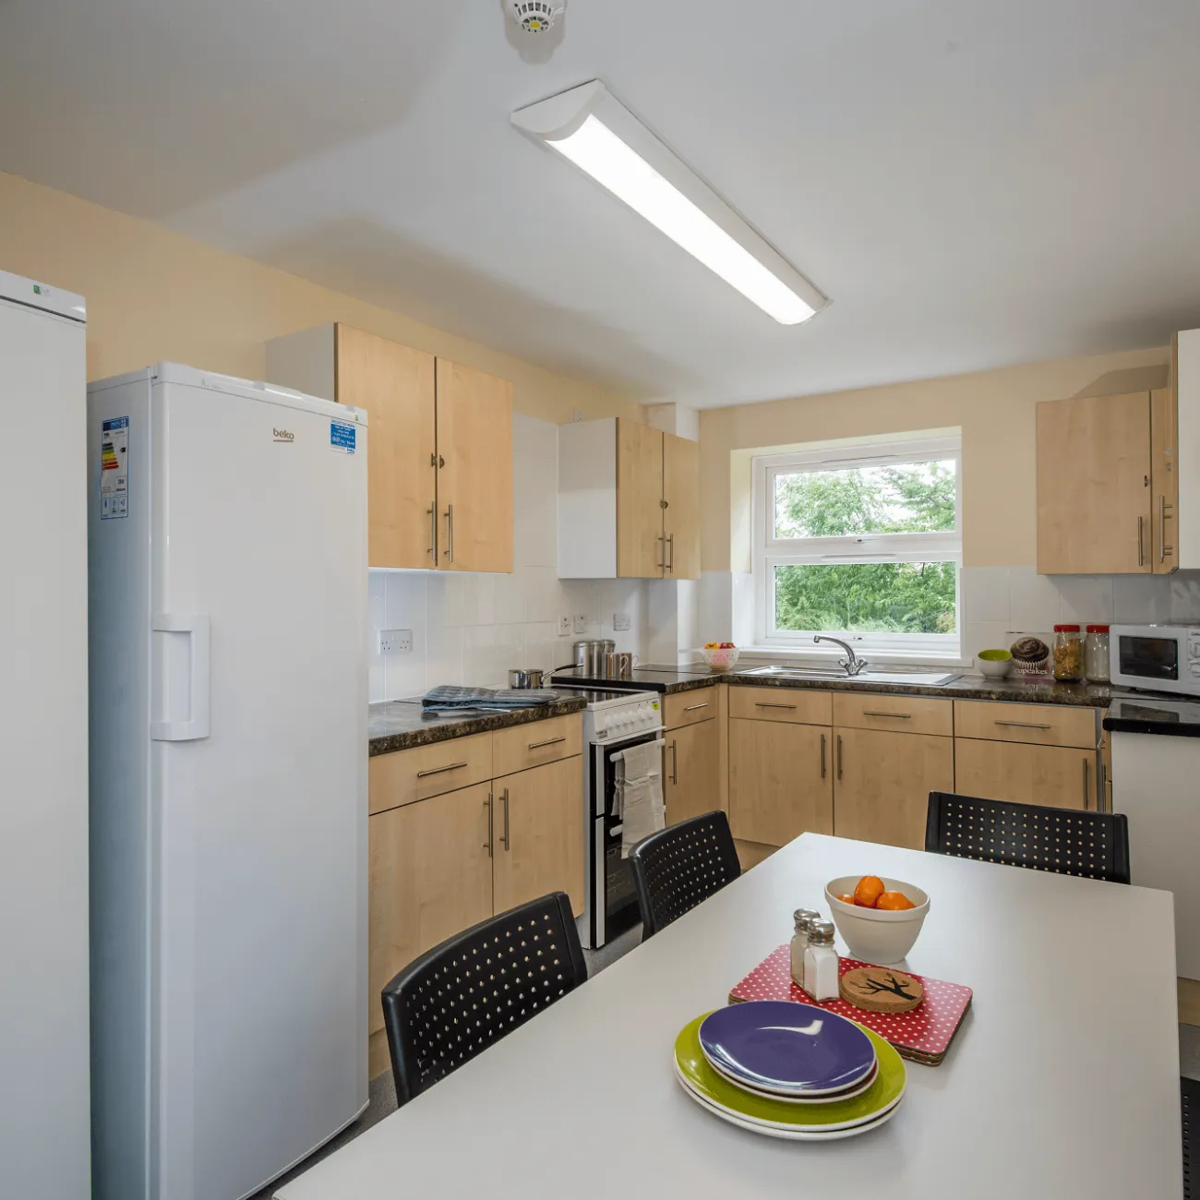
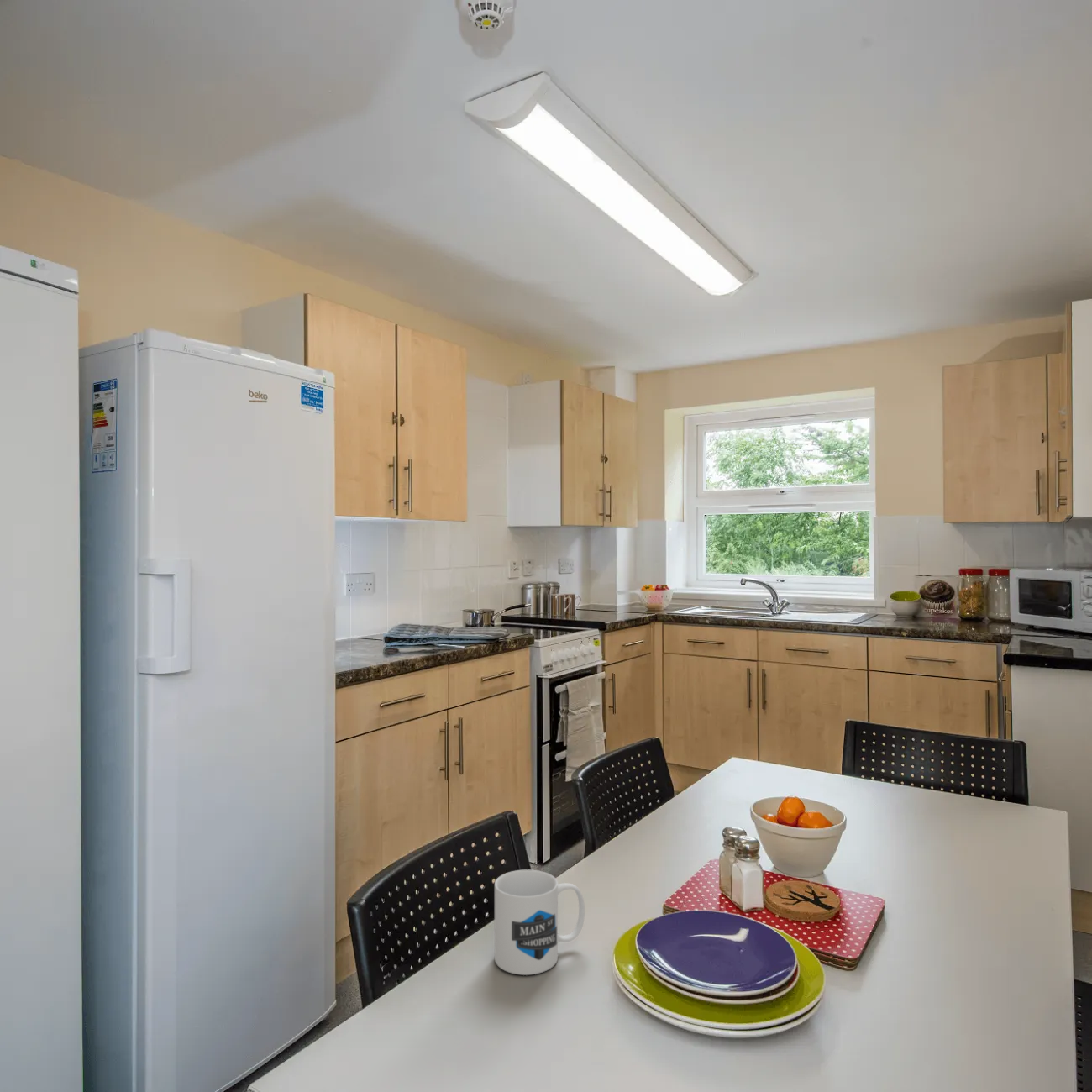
+ mug [494,869,585,976]
